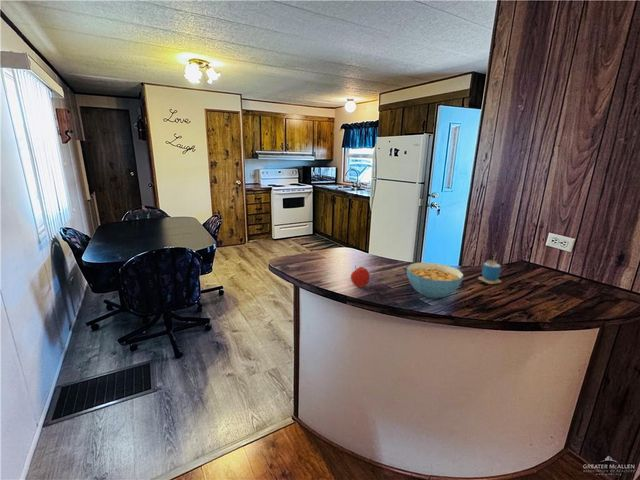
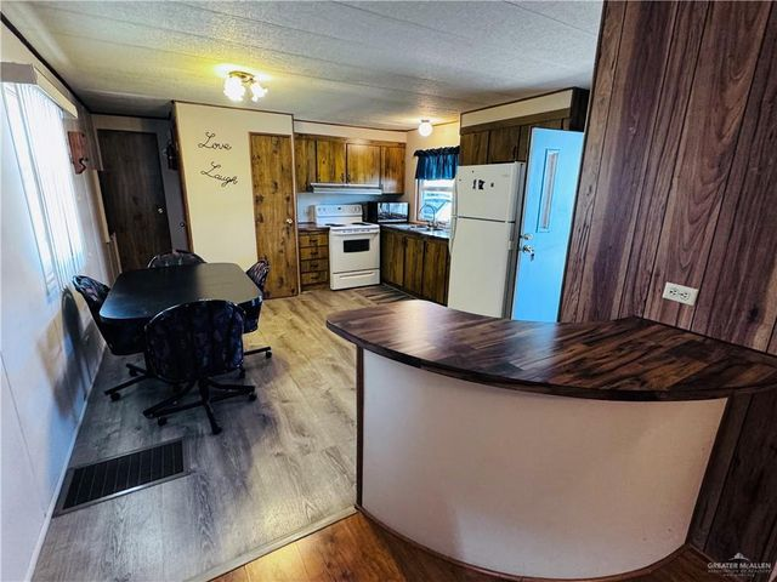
- cup [477,251,503,285]
- fruit [350,265,371,288]
- cereal bowl [406,261,465,299]
